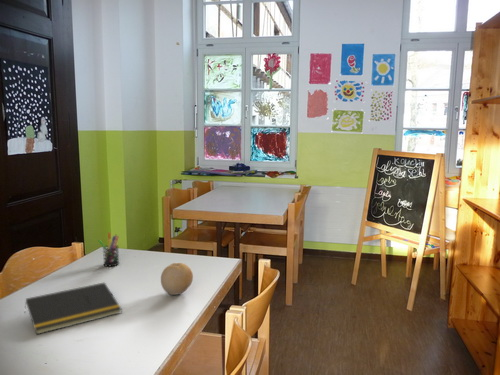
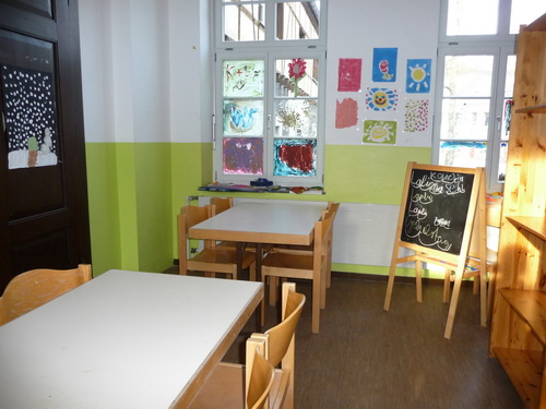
- pen holder [98,232,120,267]
- fruit [160,262,194,296]
- notepad [23,281,123,336]
